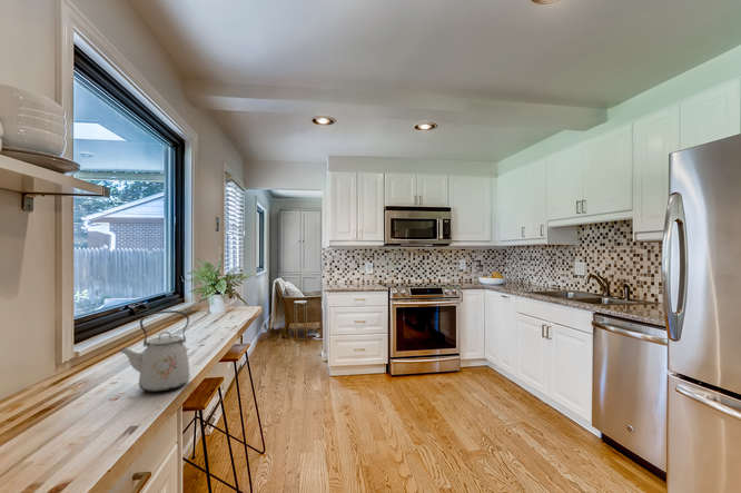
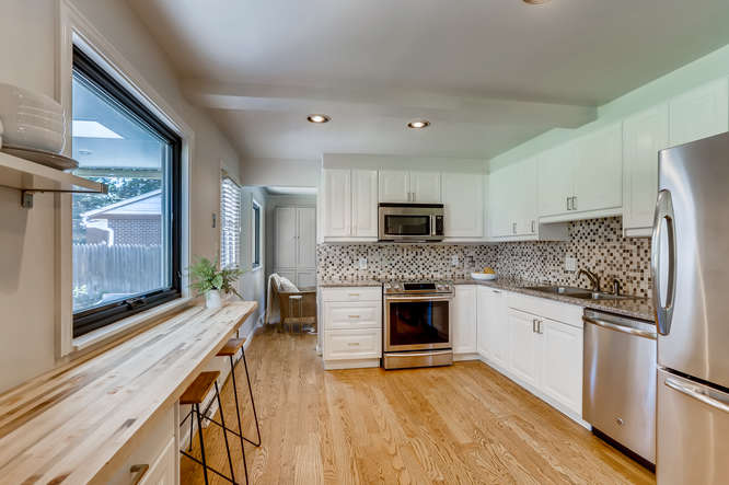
- kettle [118,309,191,393]
